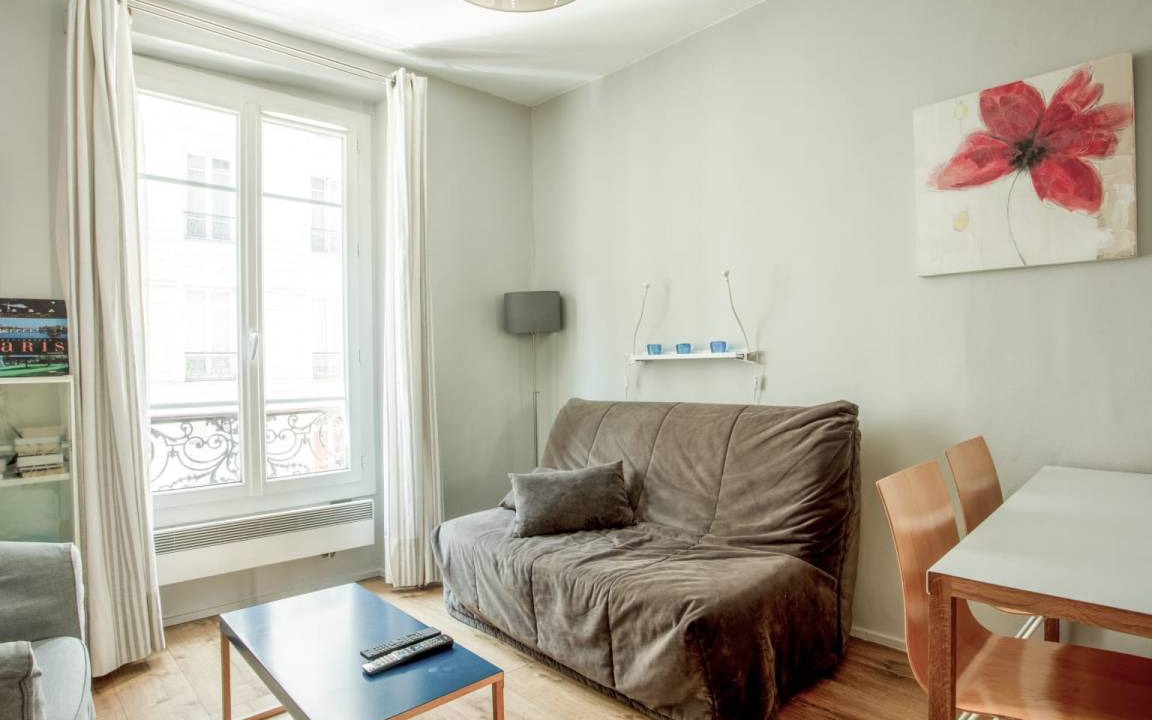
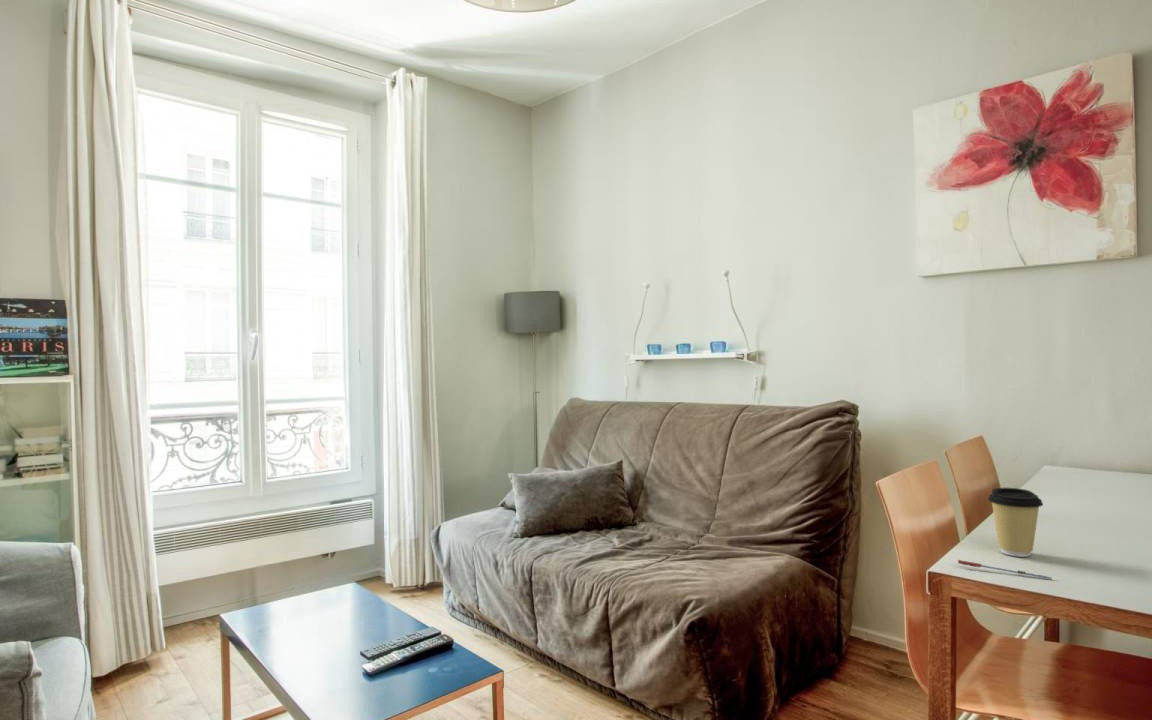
+ pen [957,559,1053,580]
+ coffee cup [987,487,1044,558]
